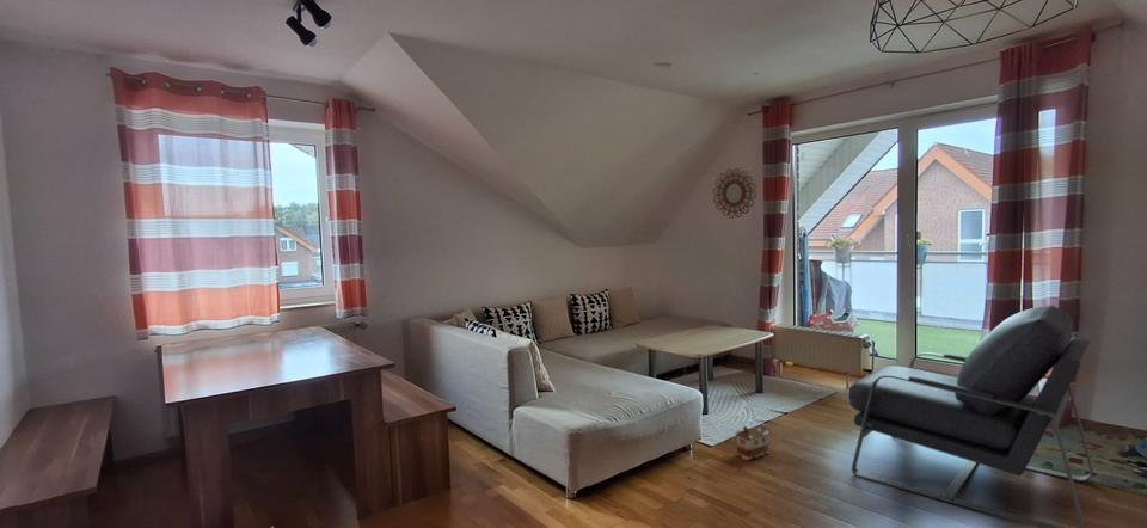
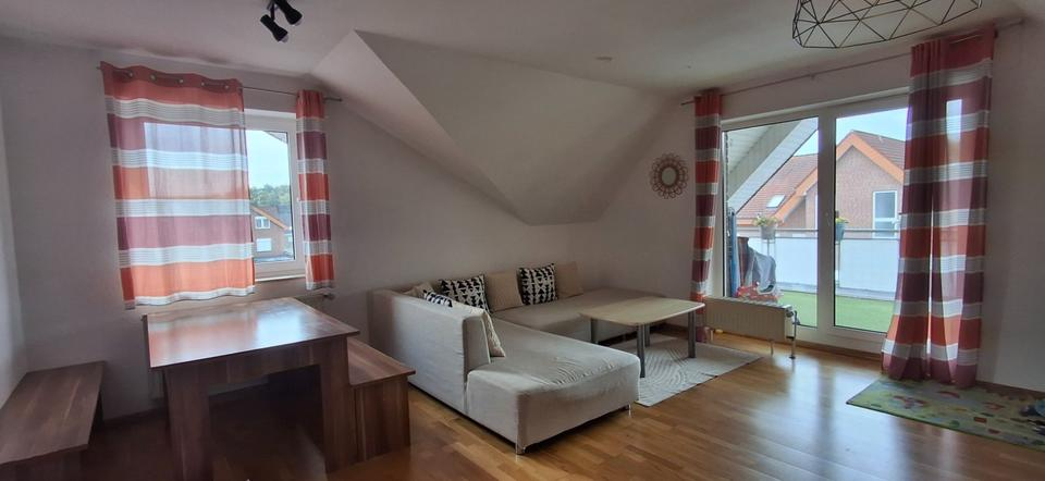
- toy house [735,424,772,461]
- chair [847,303,1094,528]
